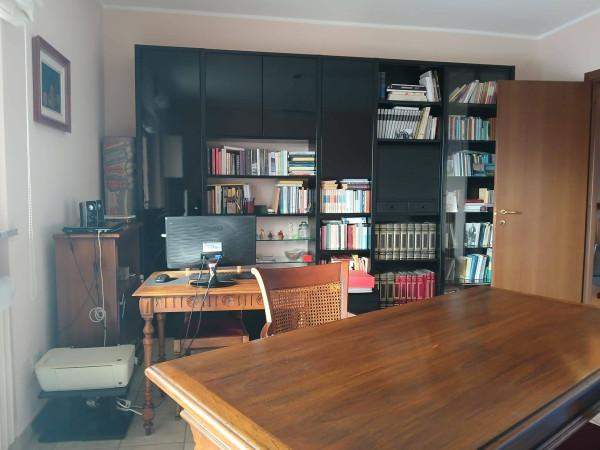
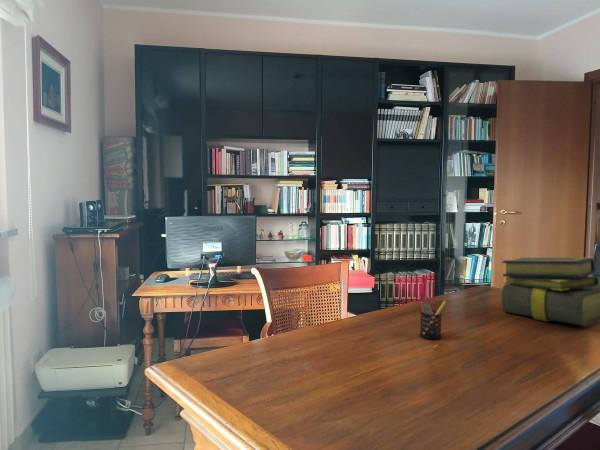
+ stack of books [501,256,600,327]
+ pen holder [418,292,447,341]
